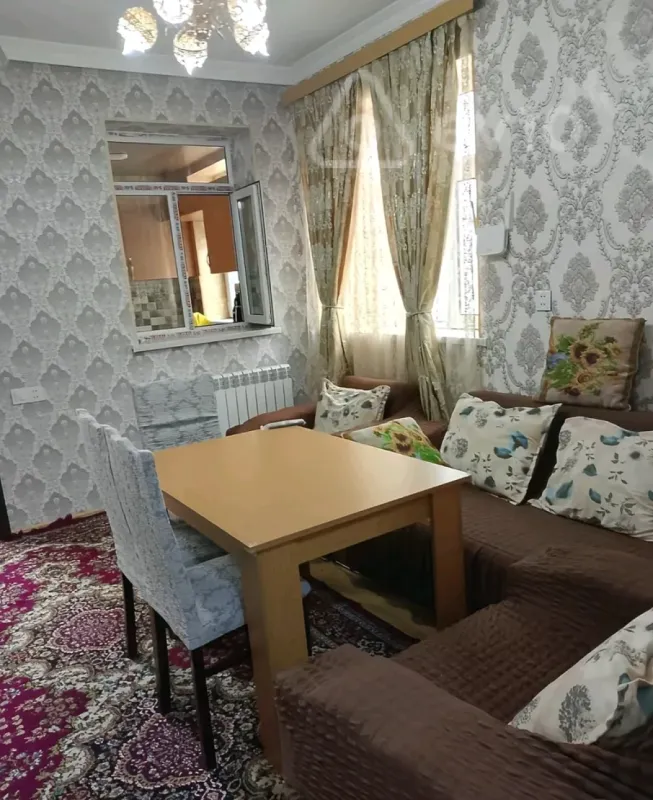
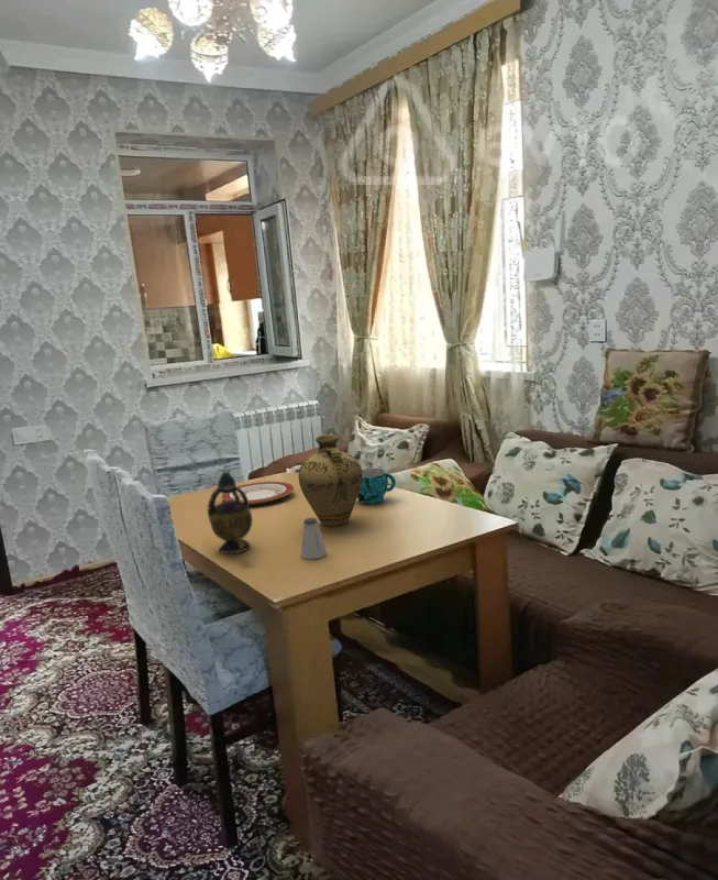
+ saltshaker [299,517,328,560]
+ jug [297,433,363,527]
+ plate [221,481,295,506]
+ teapot [207,469,254,554]
+ cup [357,468,397,505]
